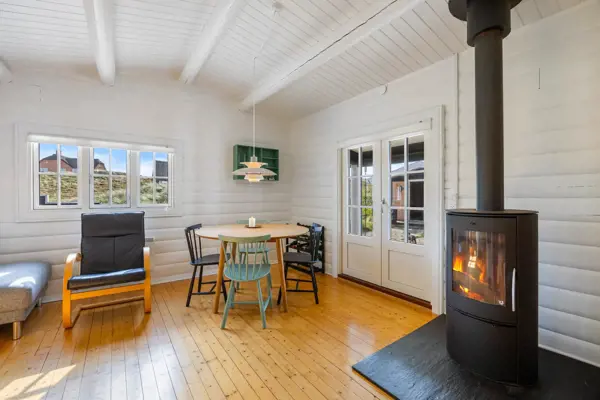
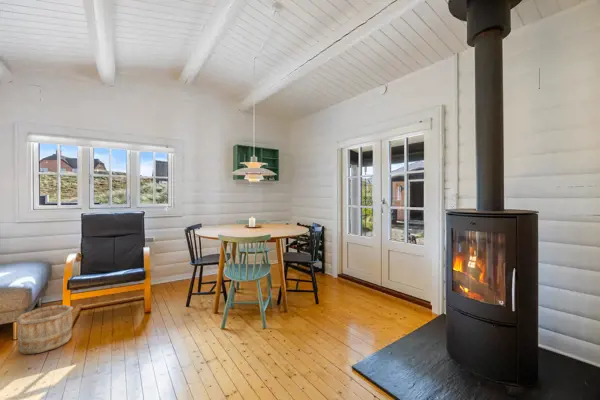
+ wooden bucket [15,304,74,355]
